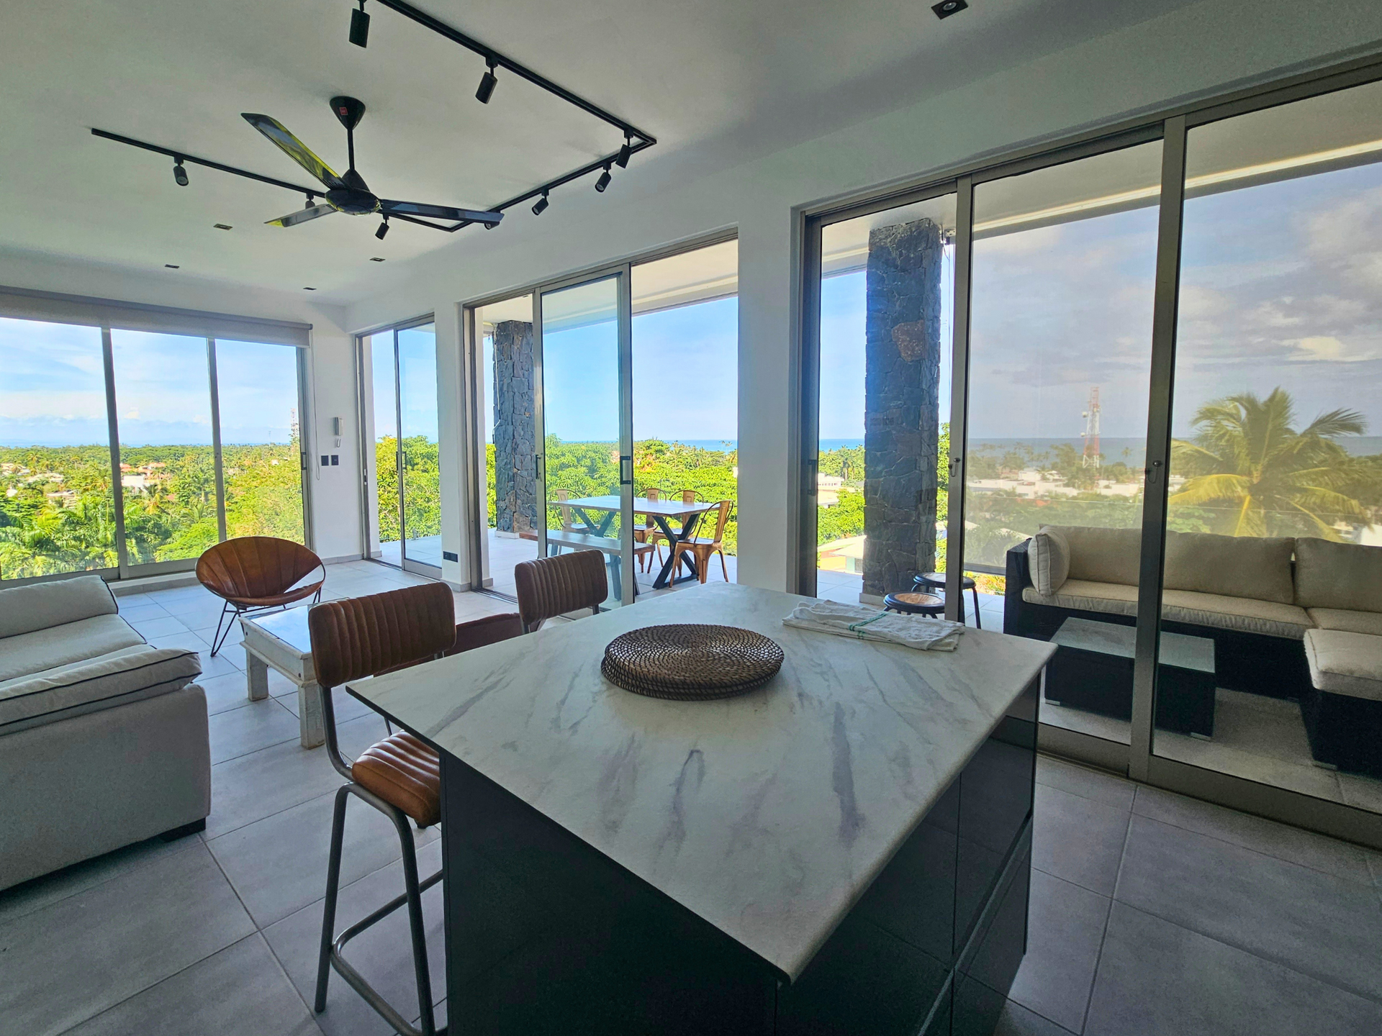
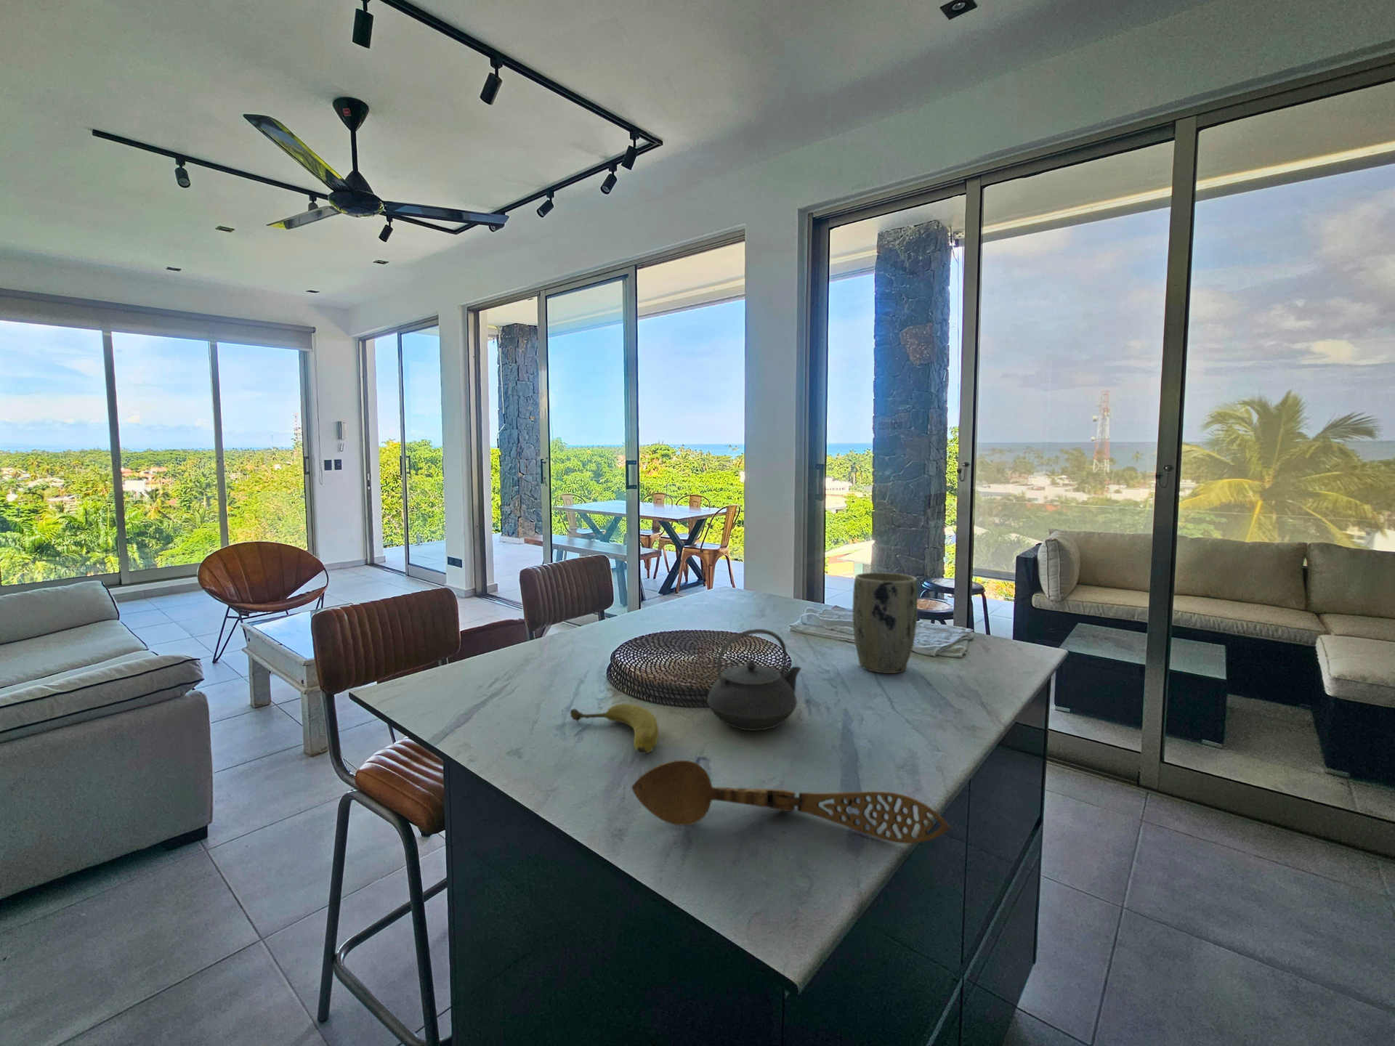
+ fruit [570,703,660,755]
+ plant pot [851,571,918,675]
+ wooden spoon [632,759,951,844]
+ teapot [706,628,802,732]
